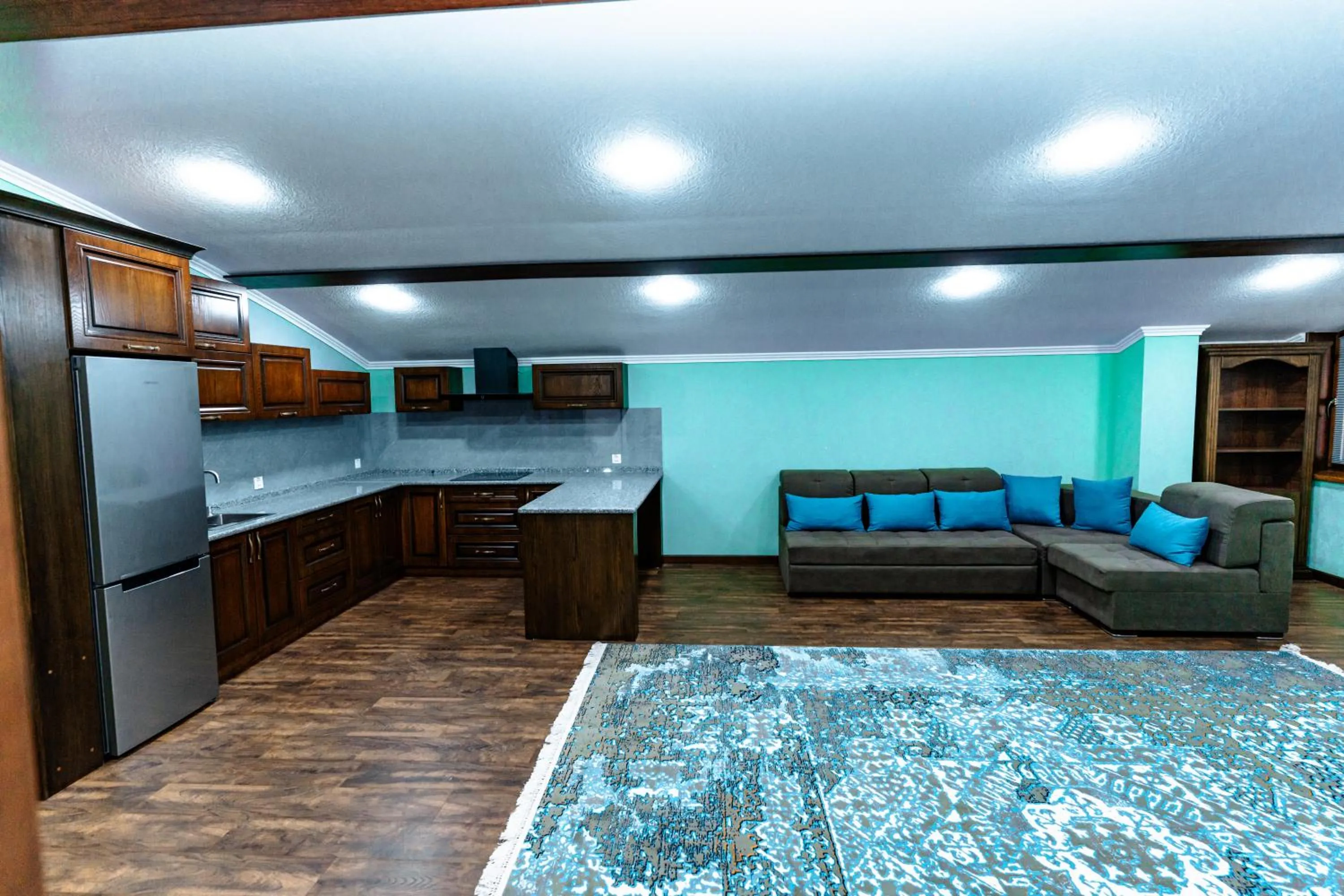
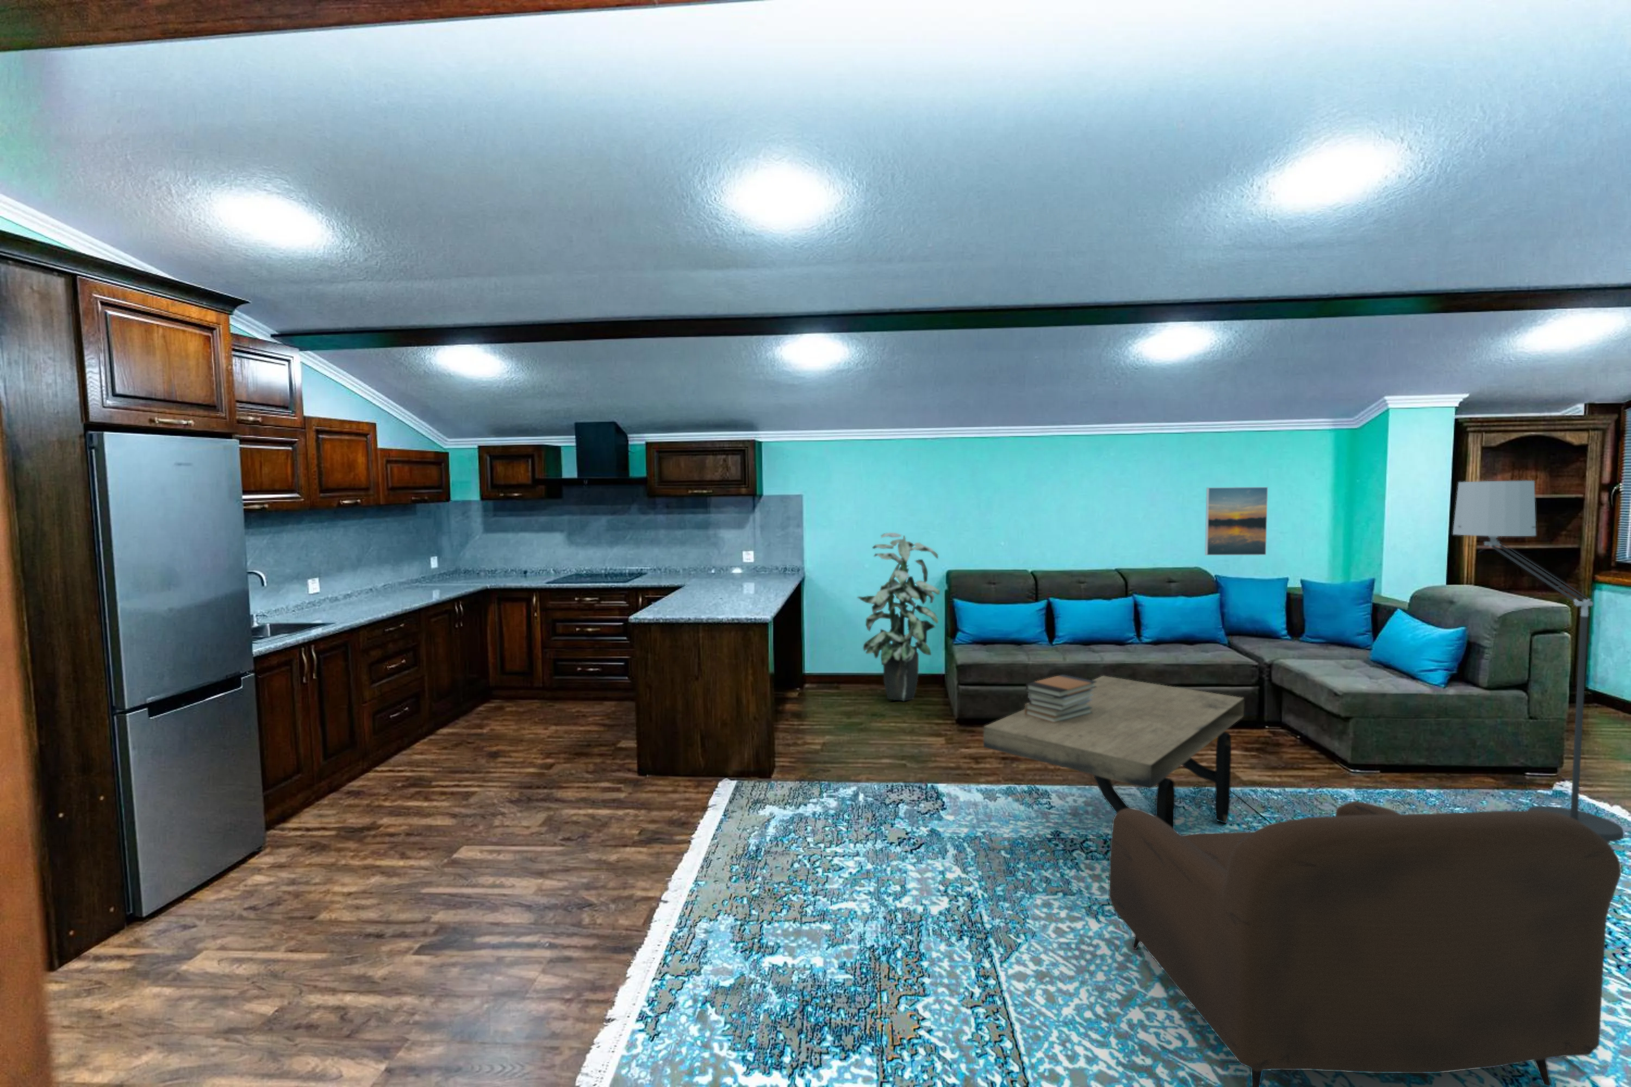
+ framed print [1204,486,1268,556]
+ book stack [1024,675,1097,723]
+ floor lamp [1453,480,1624,848]
+ coffee table [983,675,1245,830]
+ armchair [1108,801,1621,1087]
+ indoor plant [857,533,940,701]
